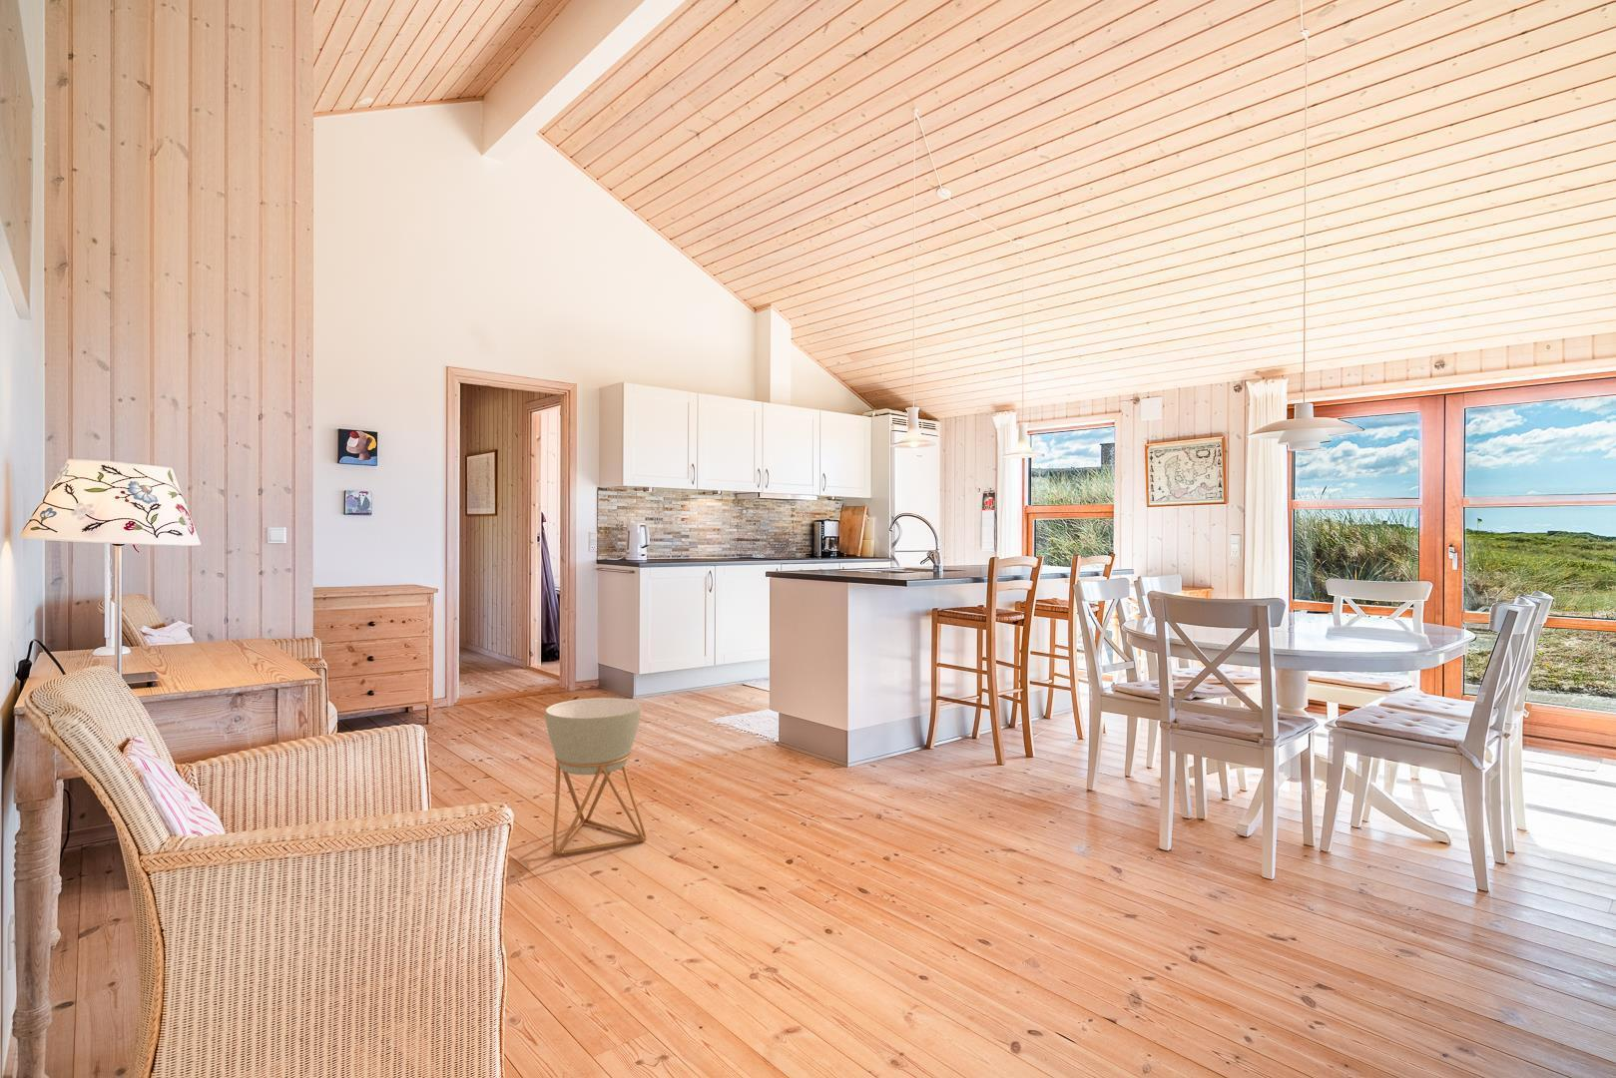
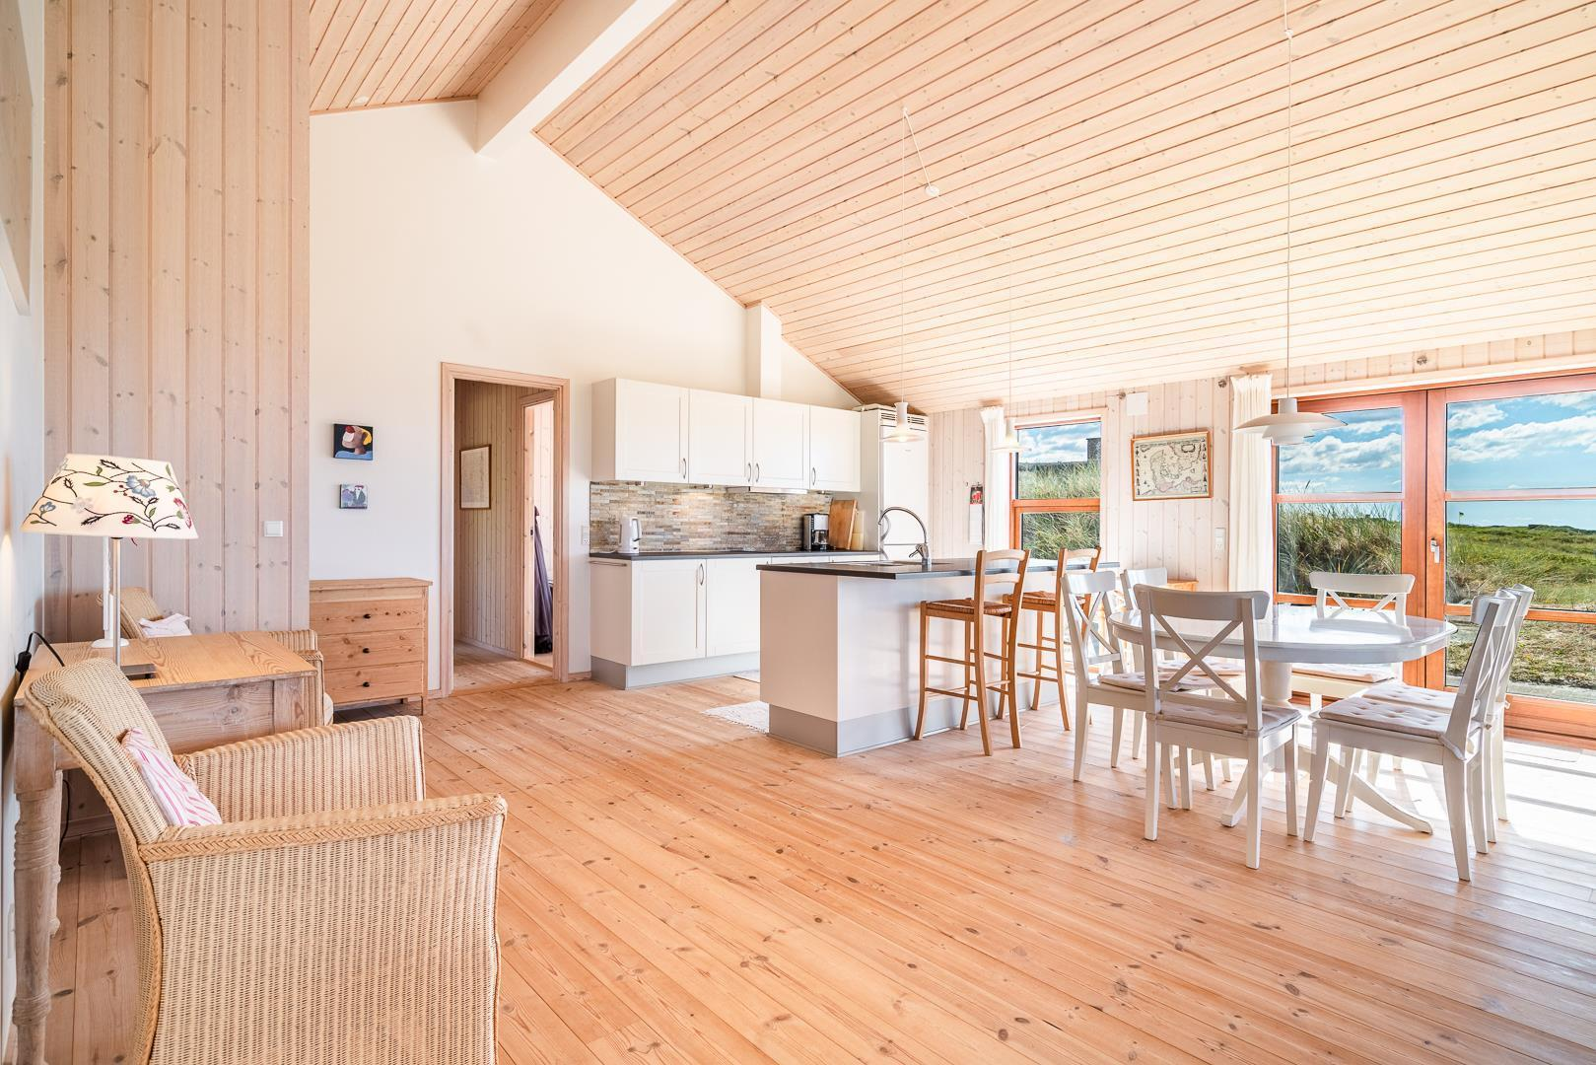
- planter [544,697,647,857]
